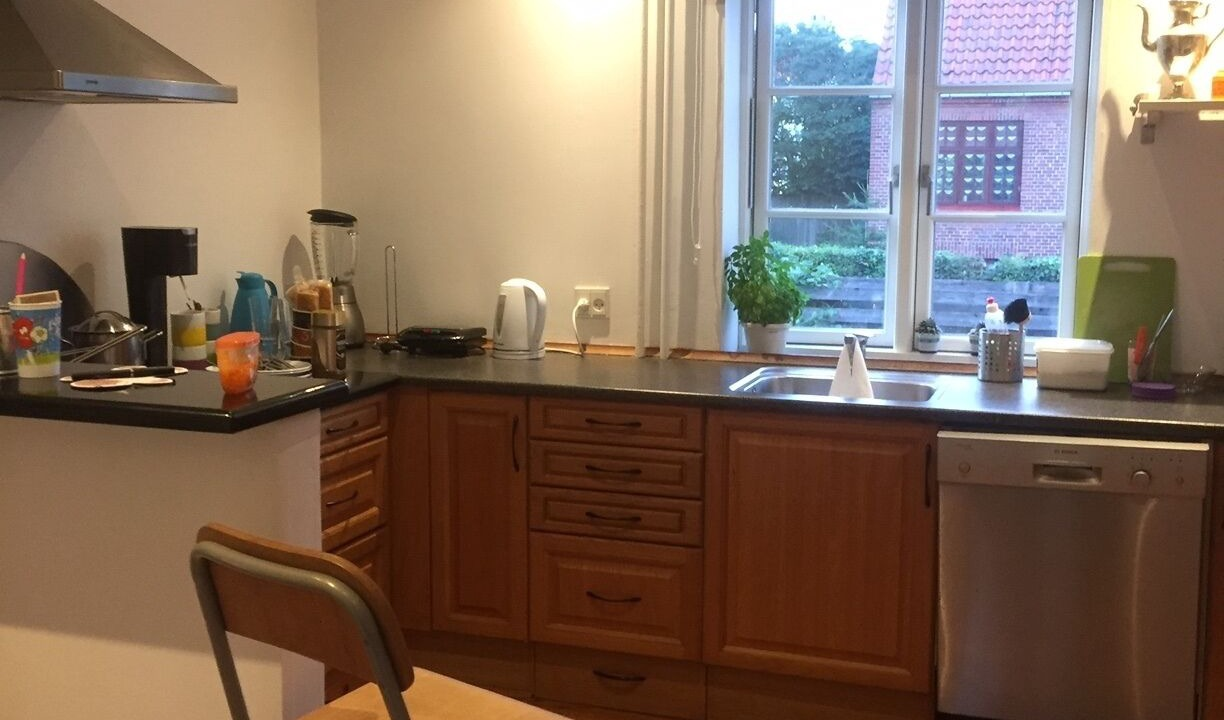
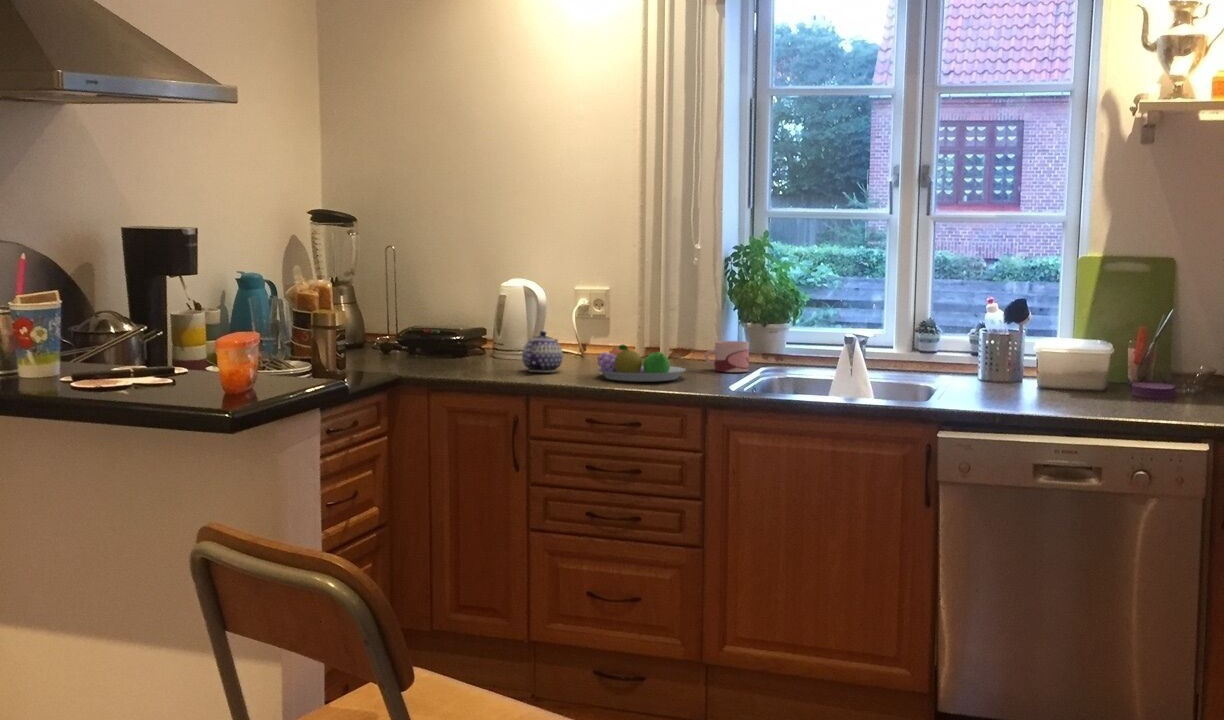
+ teapot [521,330,564,373]
+ mug [703,340,750,373]
+ fruit bowl [596,343,687,382]
